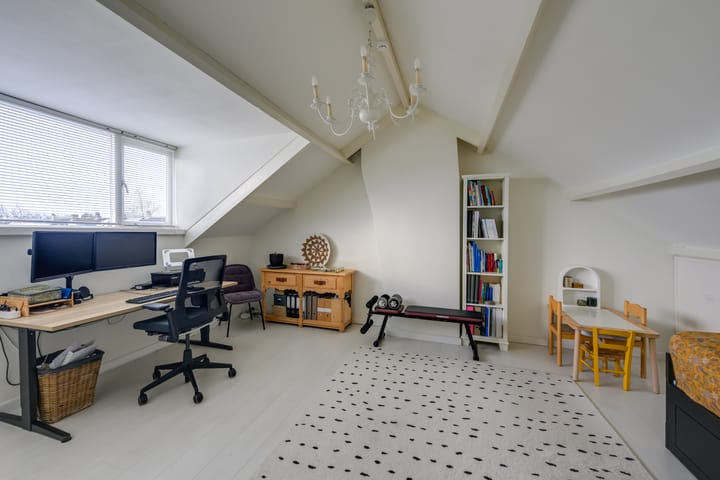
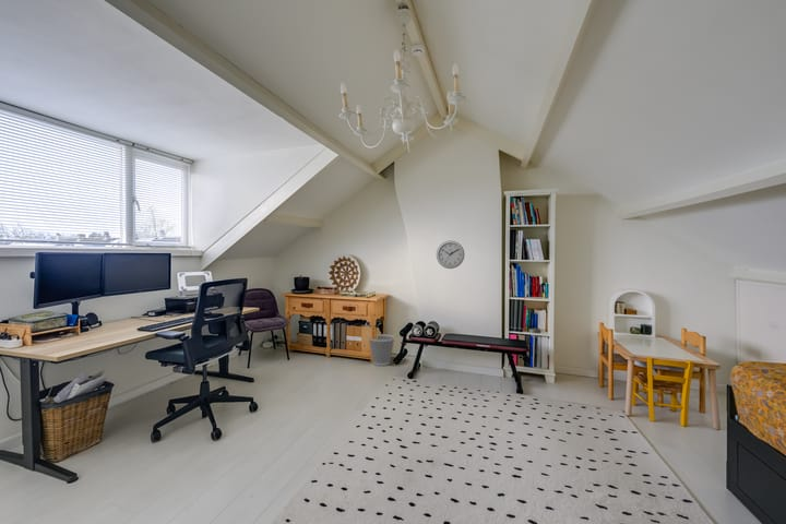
+ wastebasket [368,333,396,367]
+ wall clock [436,239,465,270]
